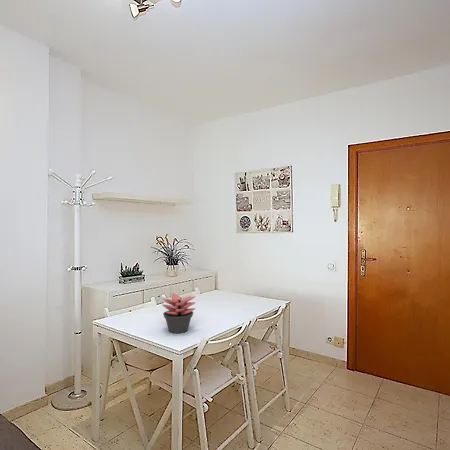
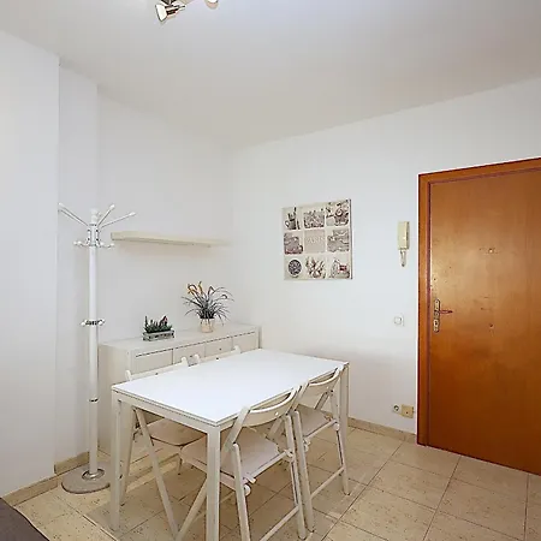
- succulent plant [161,292,197,334]
